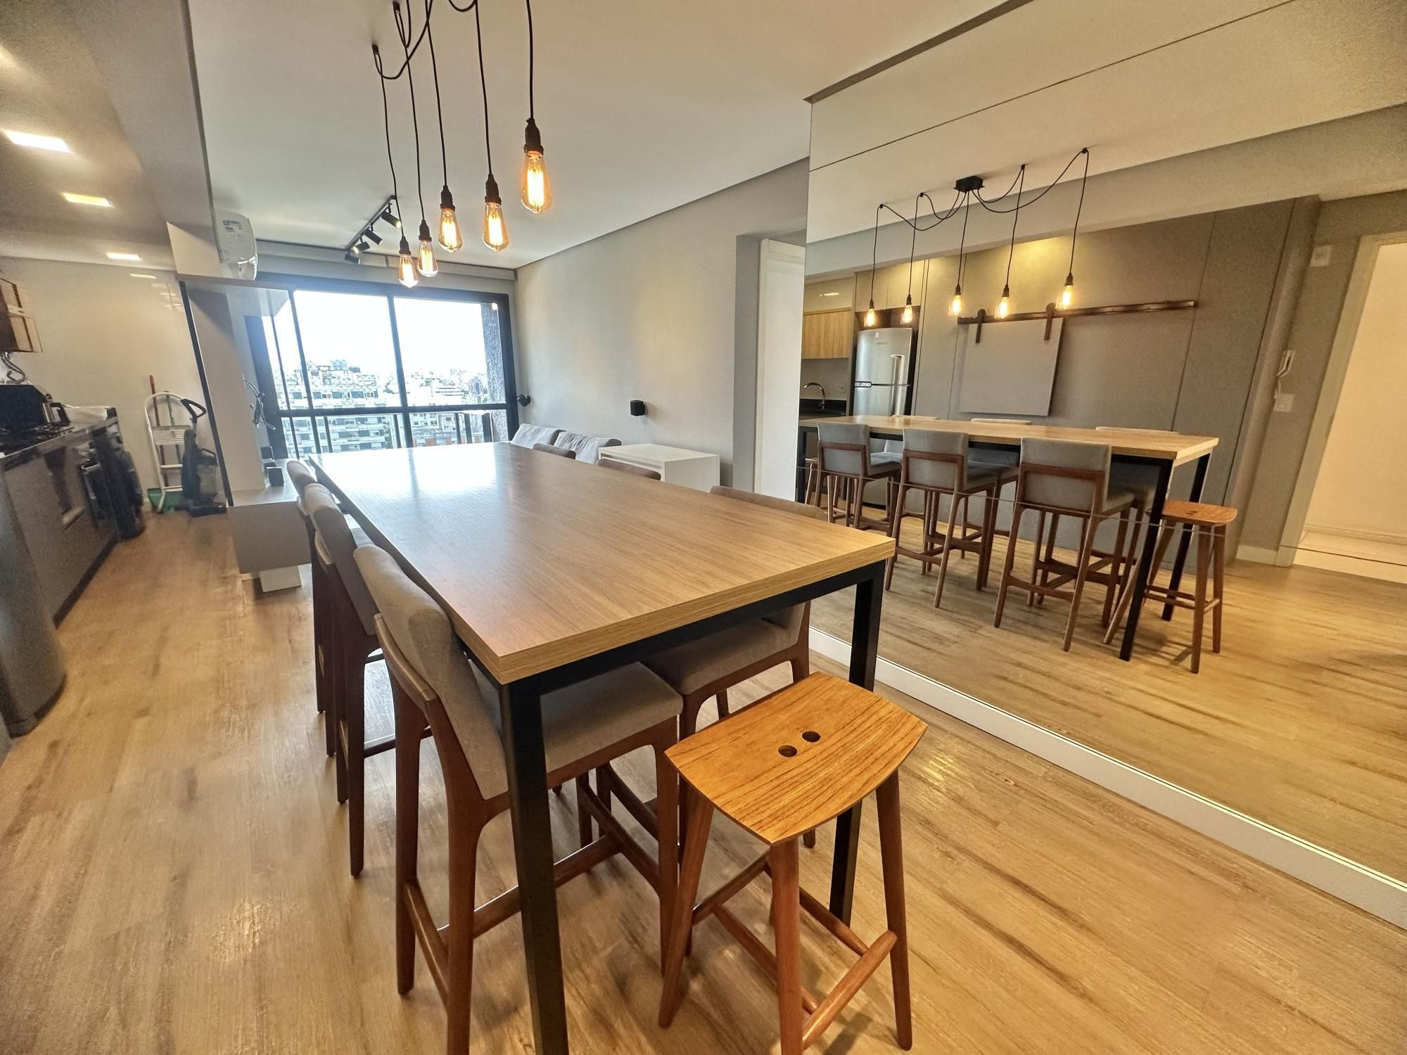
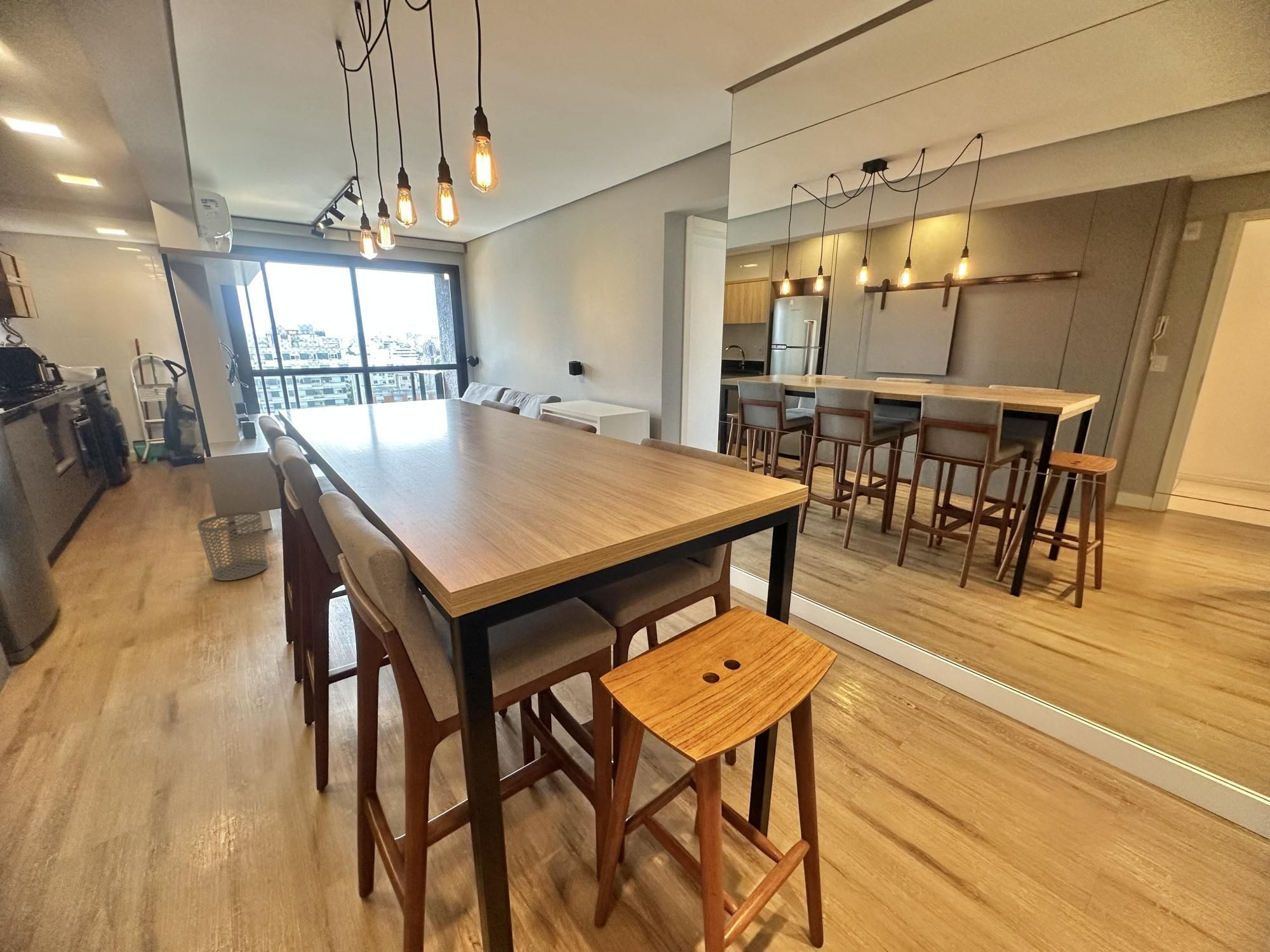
+ waste bin [196,511,269,581]
